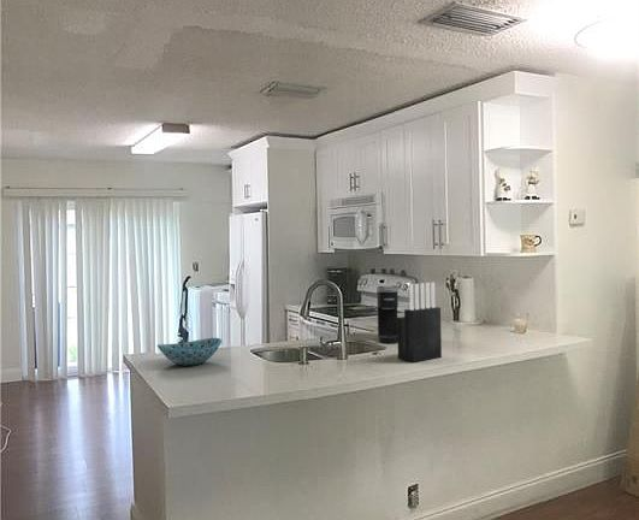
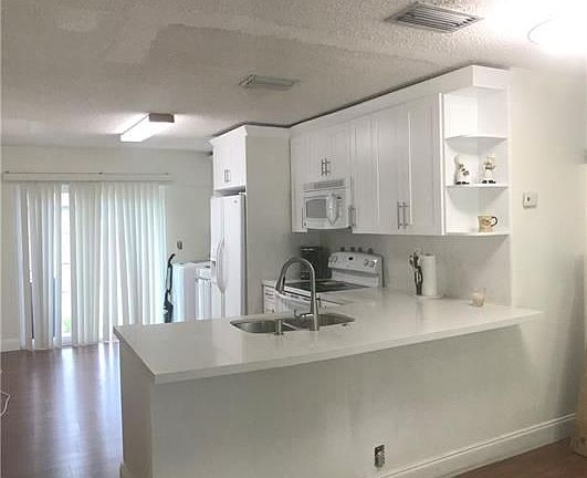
- knife block [397,282,443,364]
- coffee maker [375,285,400,344]
- bowl [156,337,223,367]
